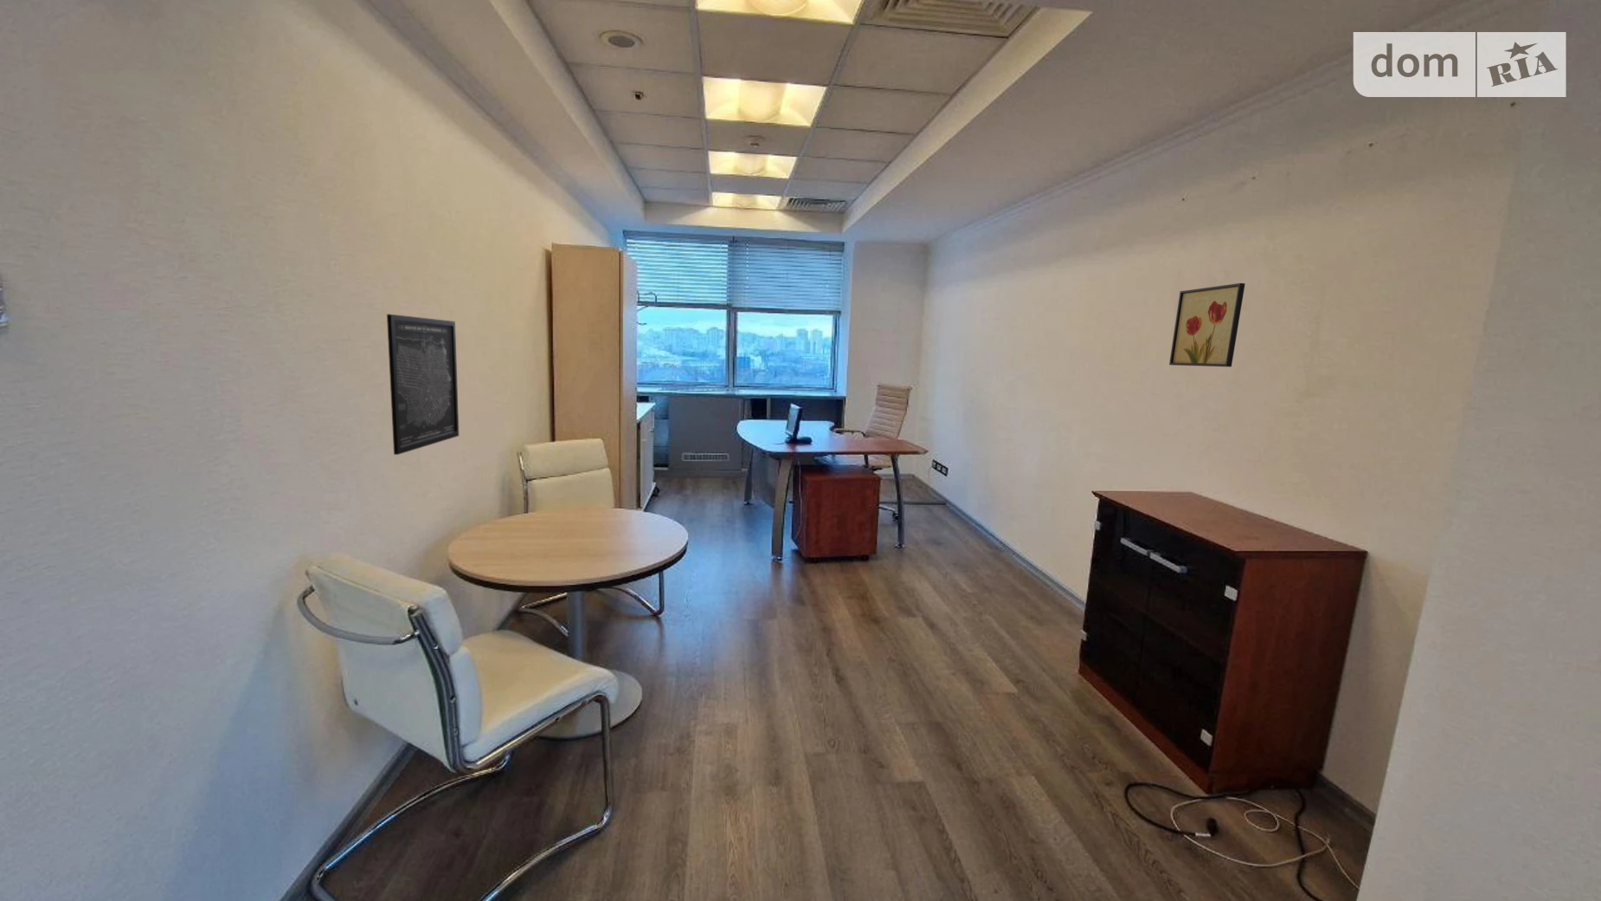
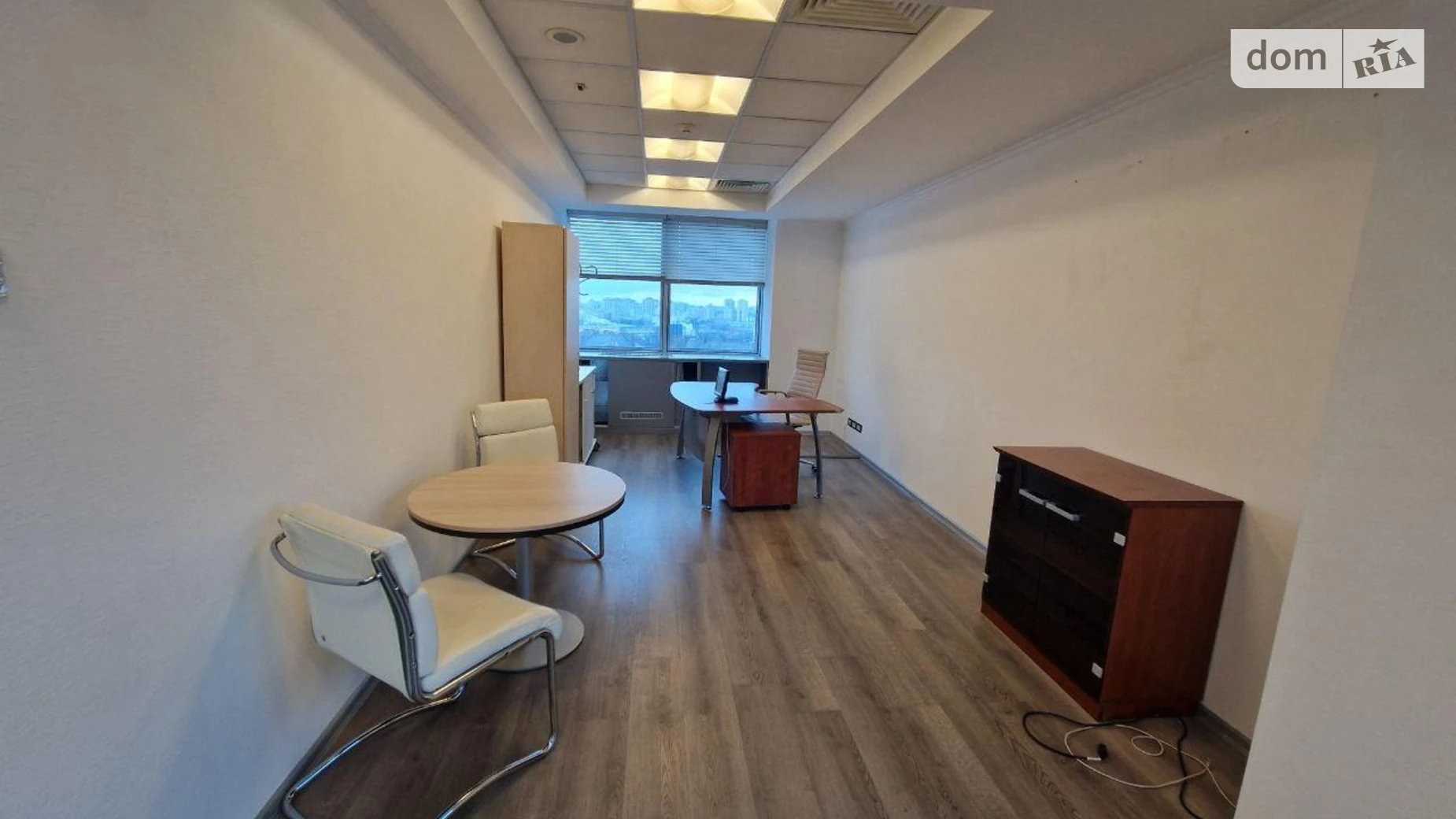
- wall art [386,314,460,455]
- wall art [1168,283,1246,367]
